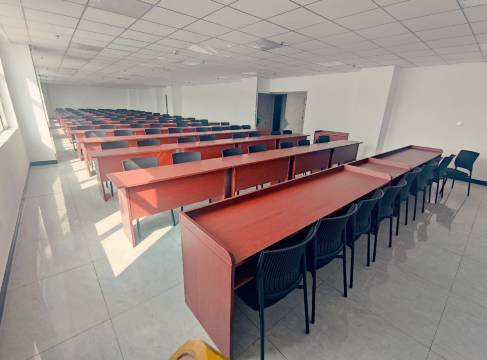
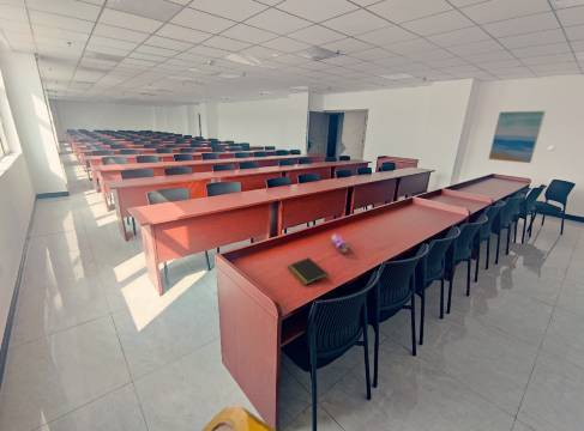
+ pencil case [329,231,350,255]
+ wall art [487,110,547,164]
+ notepad [285,256,329,286]
